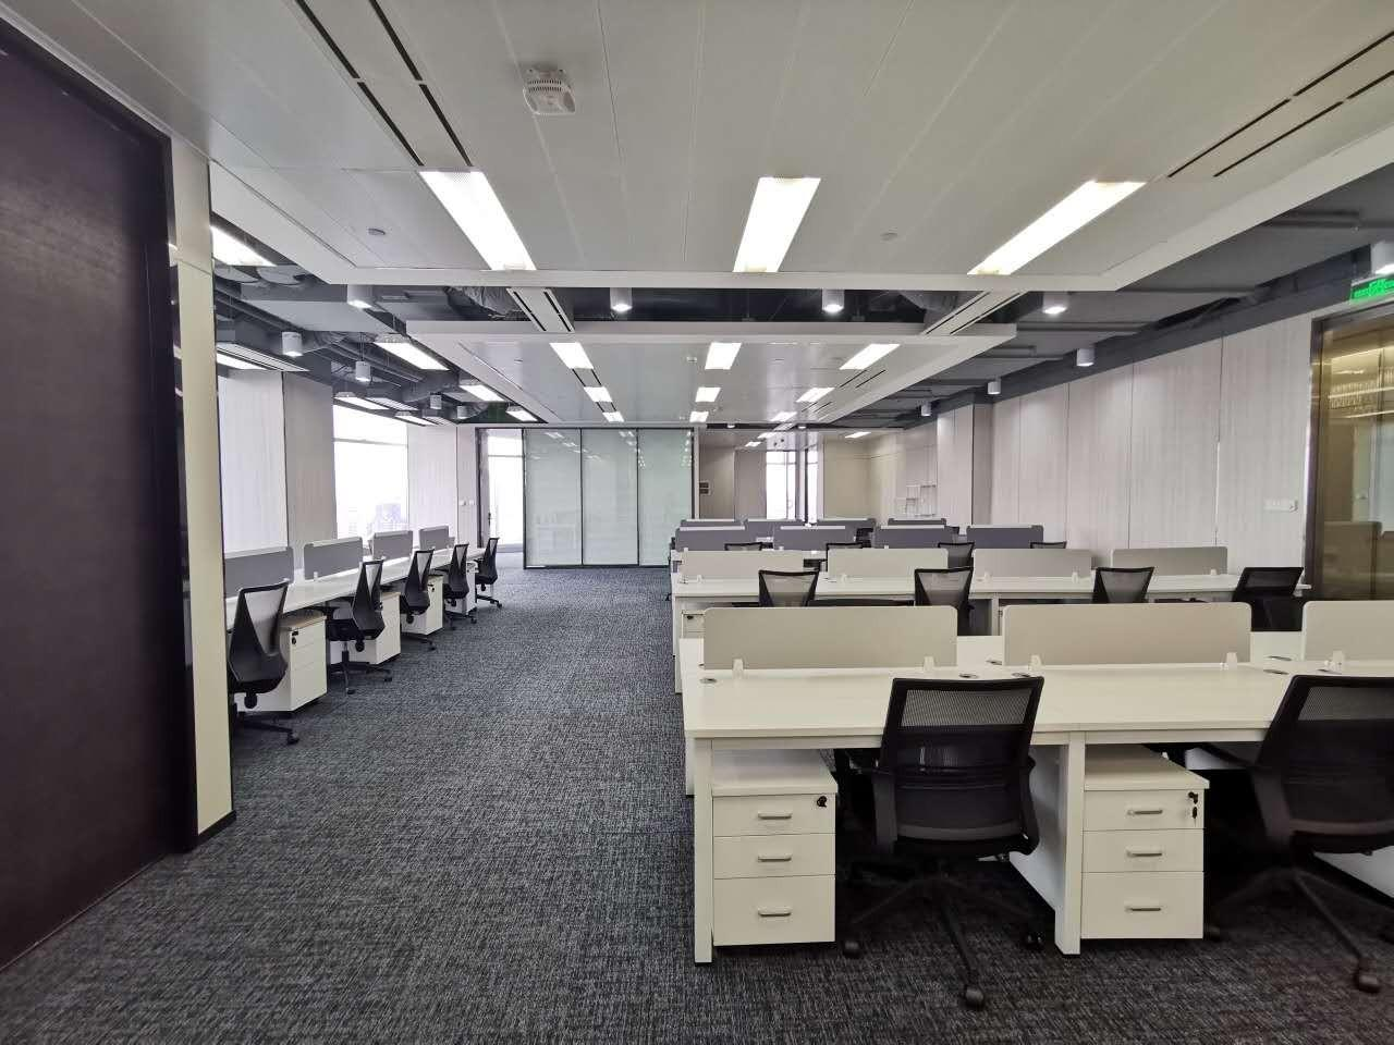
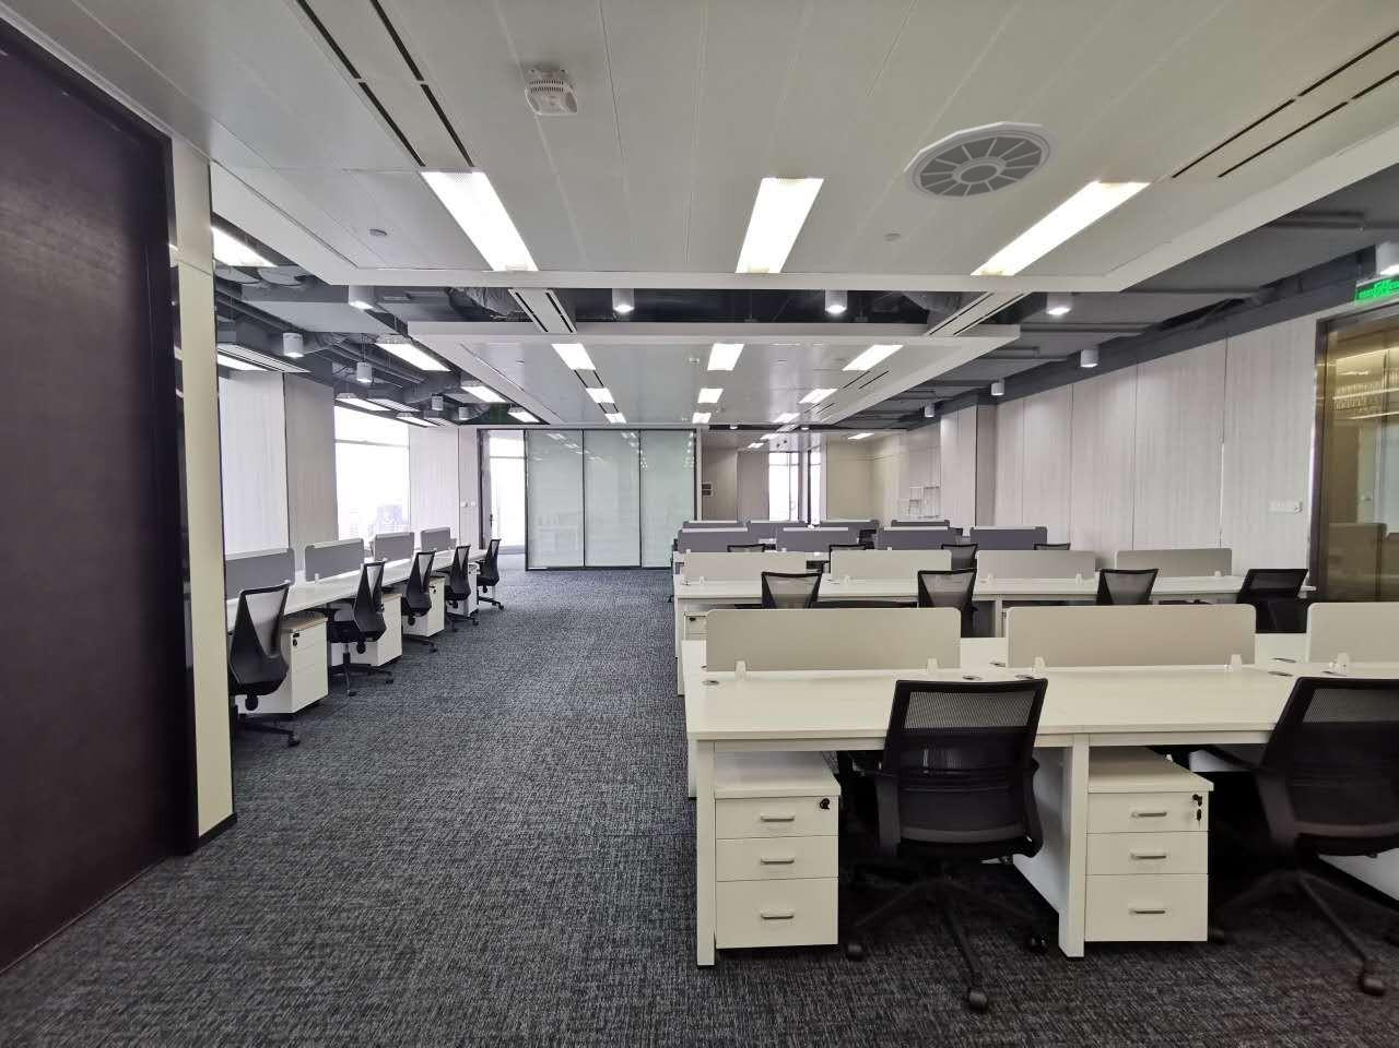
+ ceiling vent [903,120,1062,201]
